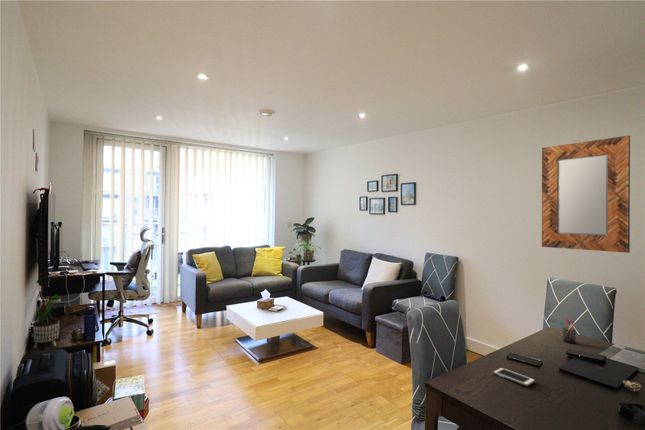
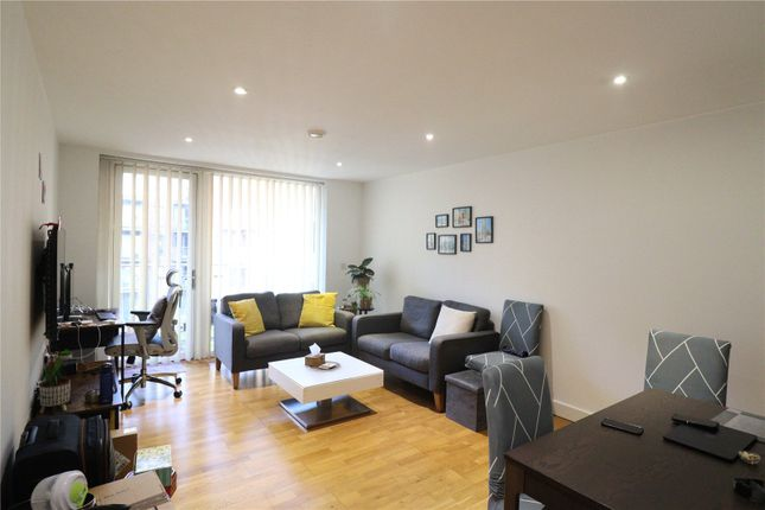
- home mirror [541,135,631,254]
- pen holder [559,317,577,344]
- cell phone [492,367,536,387]
